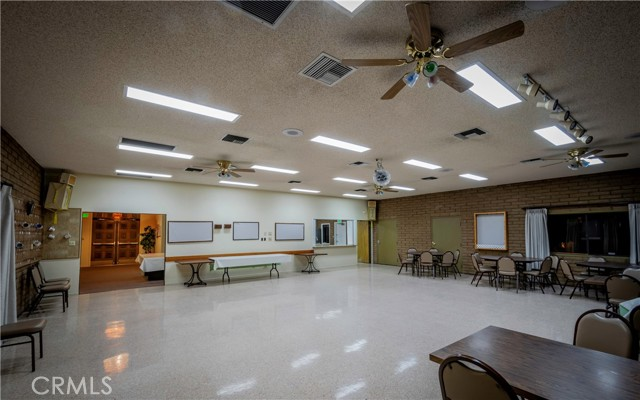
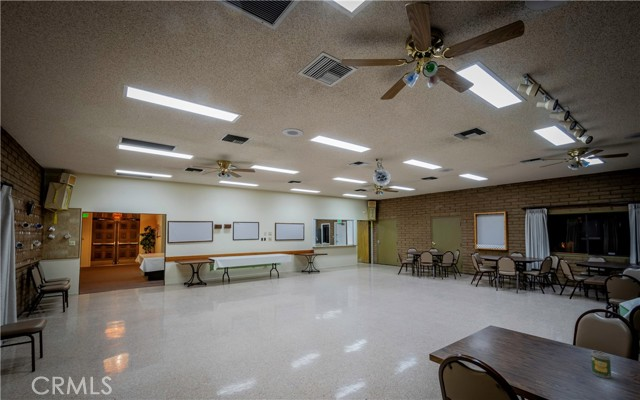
+ soda can [590,350,612,379]
